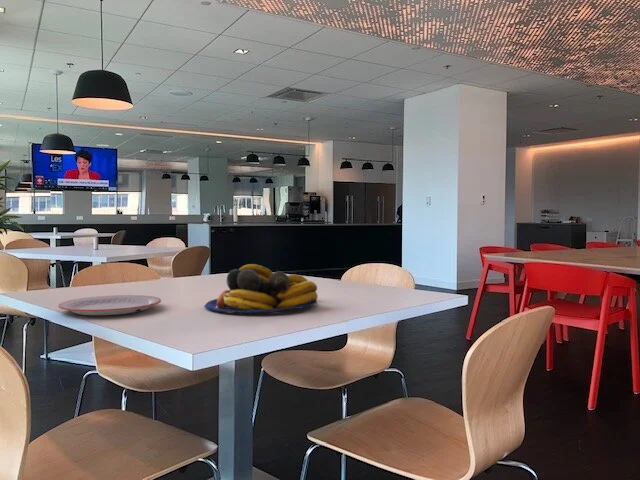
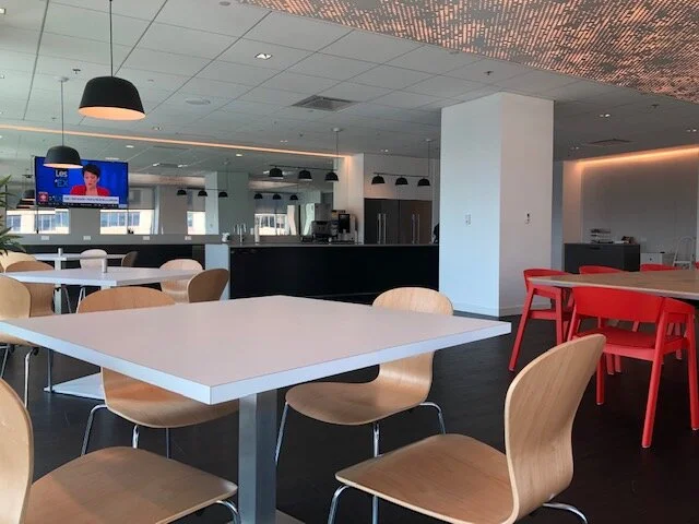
- fruit bowl [204,263,319,314]
- plate [57,294,162,316]
